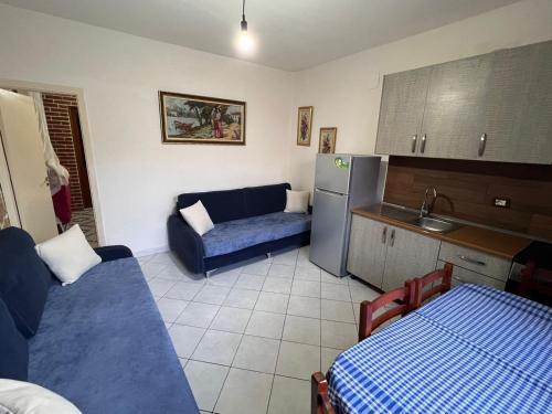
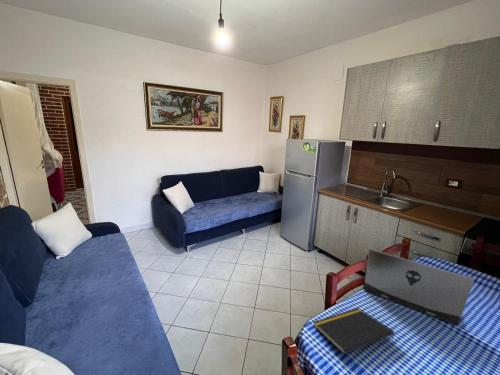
+ notepad [313,307,395,355]
+ laptop [363,248,475,326]
